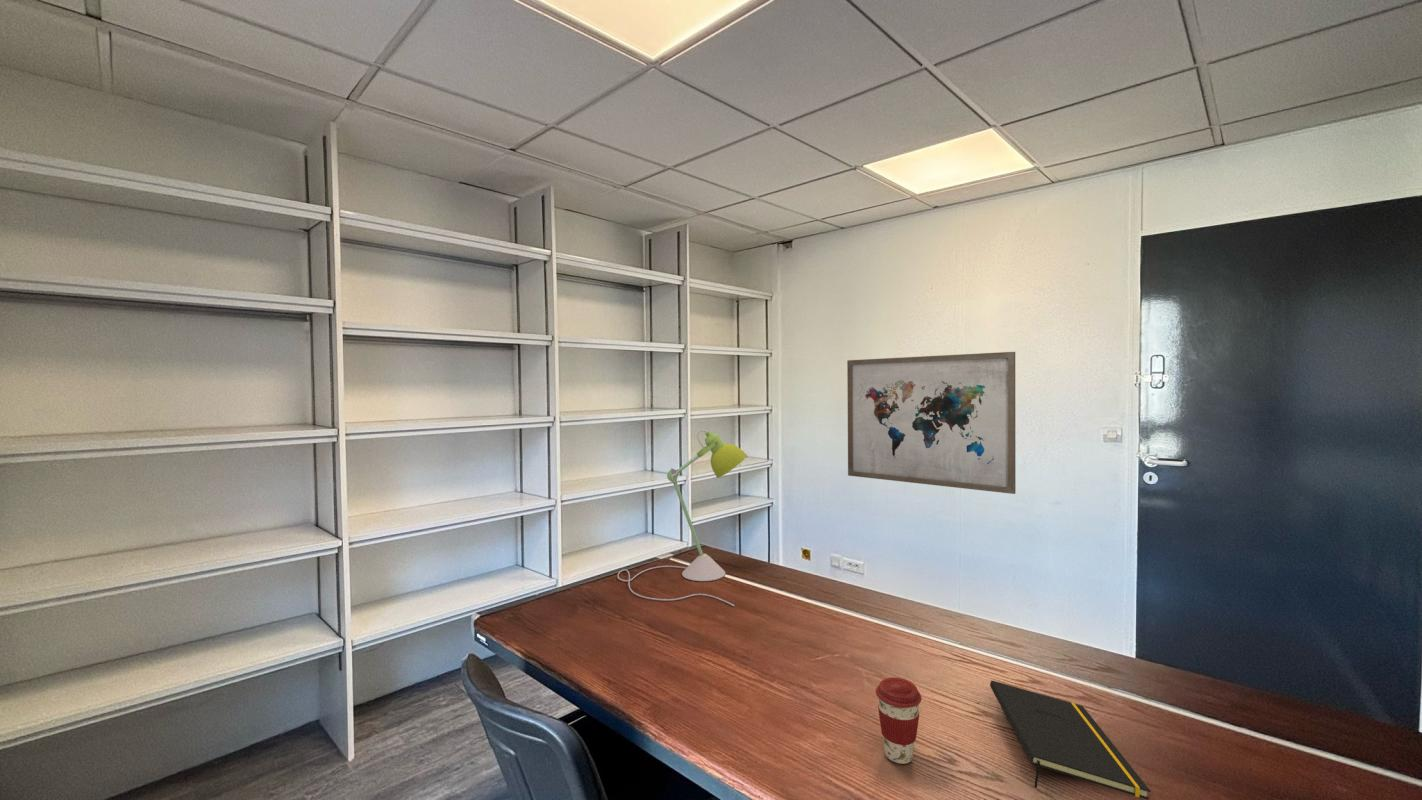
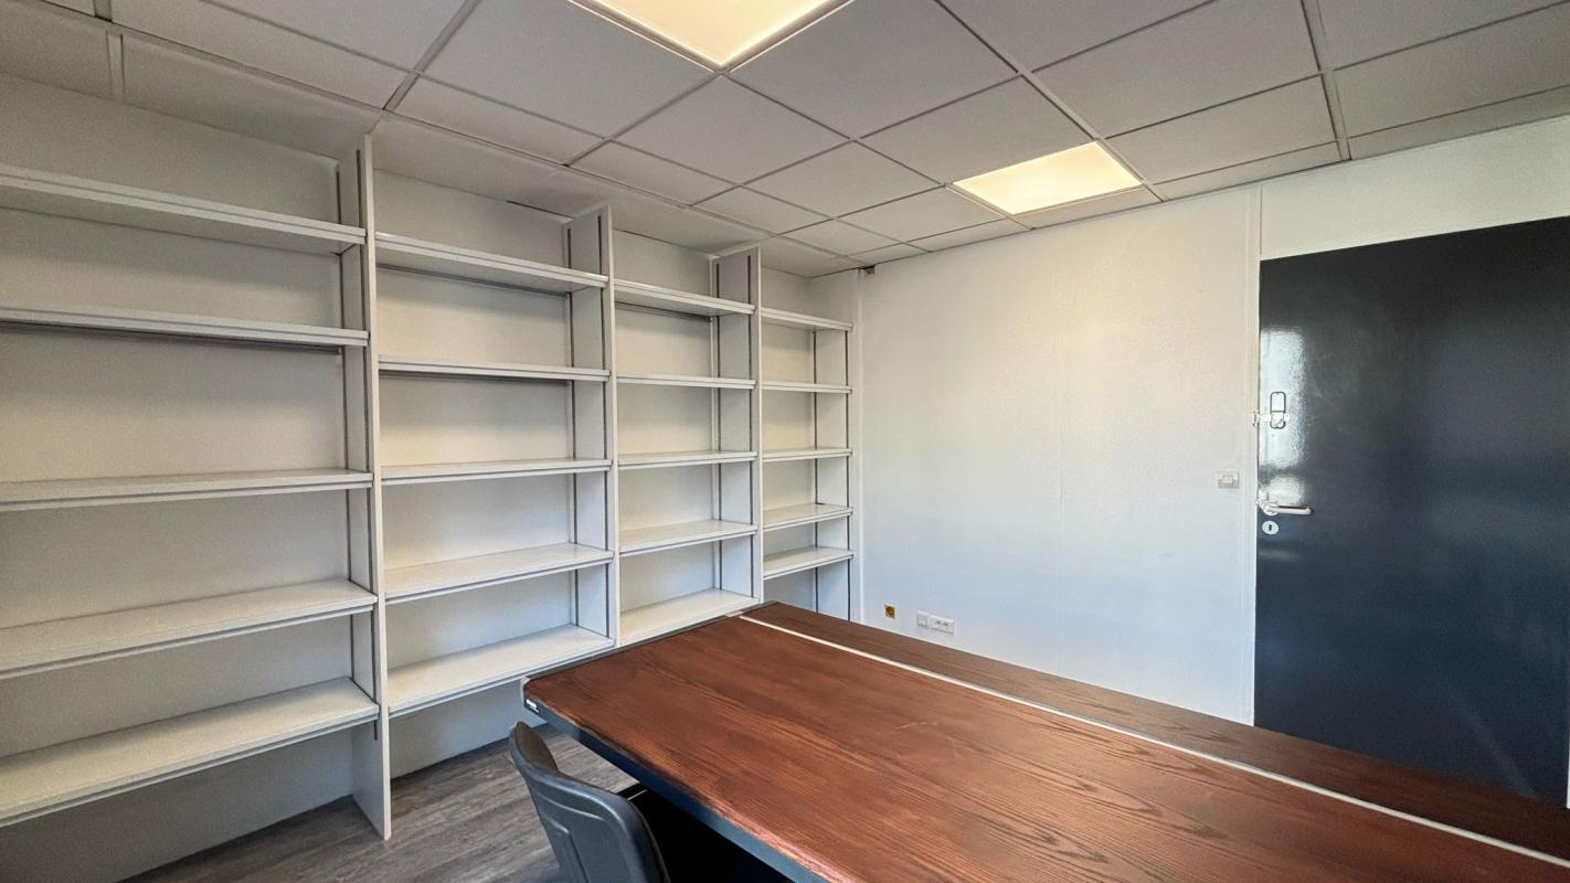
- coffee cup [875,676,922,765]
- desk lamp [616,429,748,607]
- wall art [846,351,1017,495]
- notepad [989,680,1152,800]
